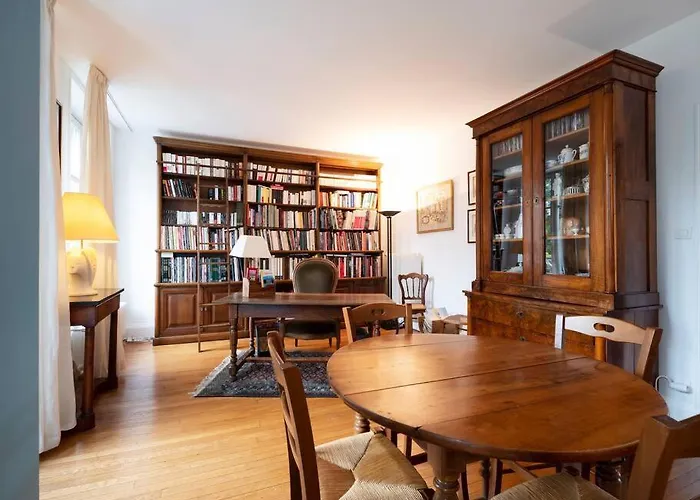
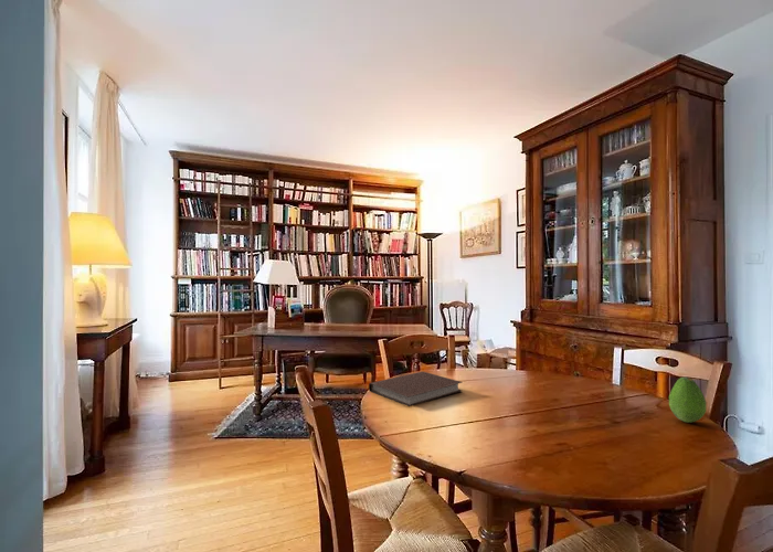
+ notebook [368,371,464,407]
+ fruit [668,376,707,424]
